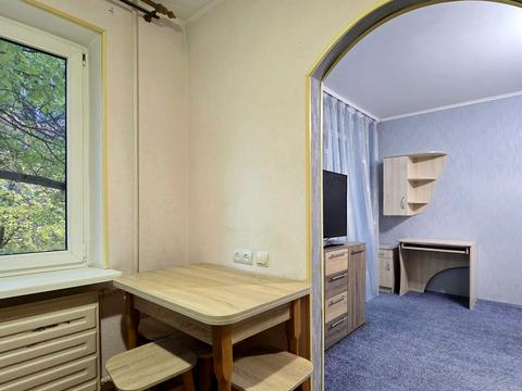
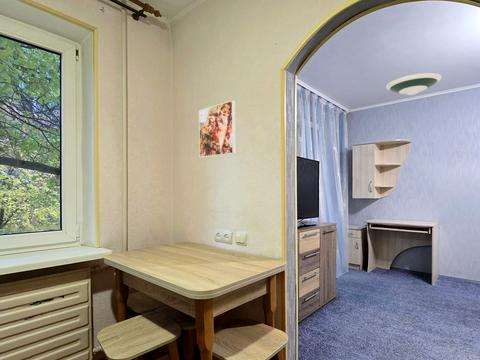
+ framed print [198,99,237,159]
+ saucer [385,72,443,96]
